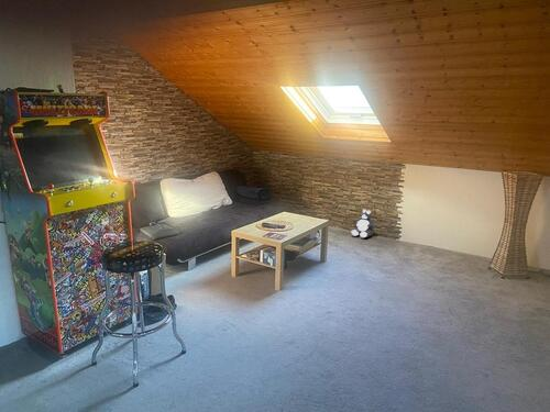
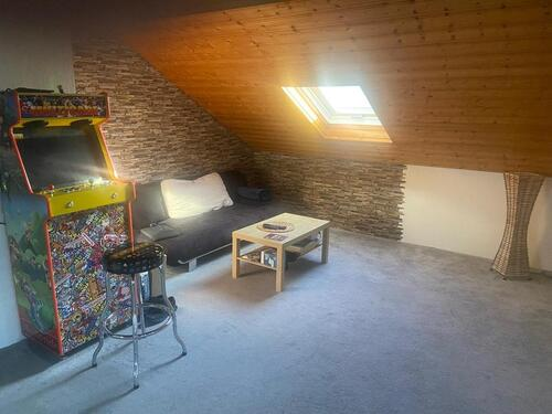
- plush toy [351,209,375,238]
